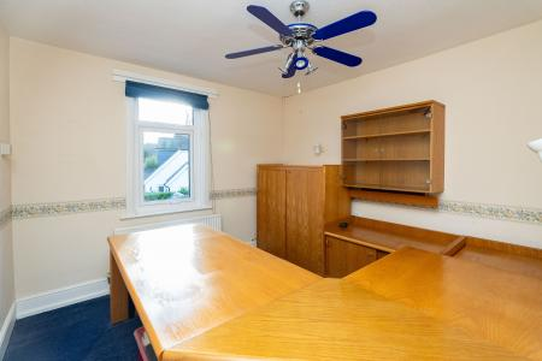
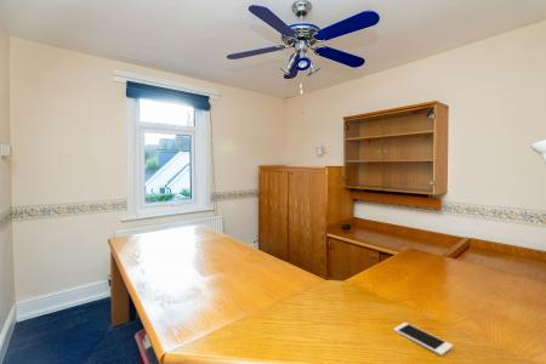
+ cell phone [393,322,454,357]
